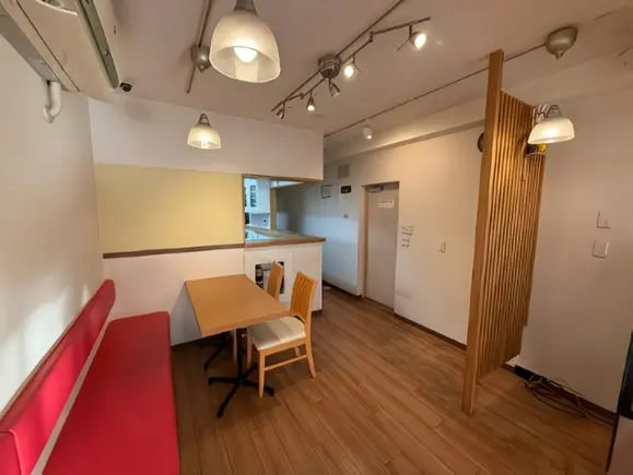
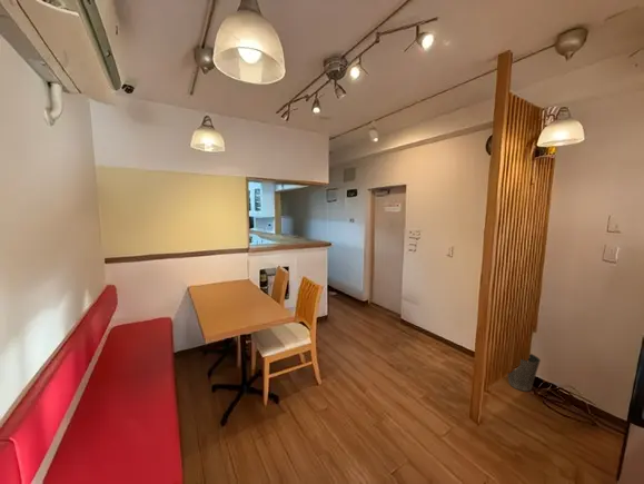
+ waste basket [507,353,542,393]
